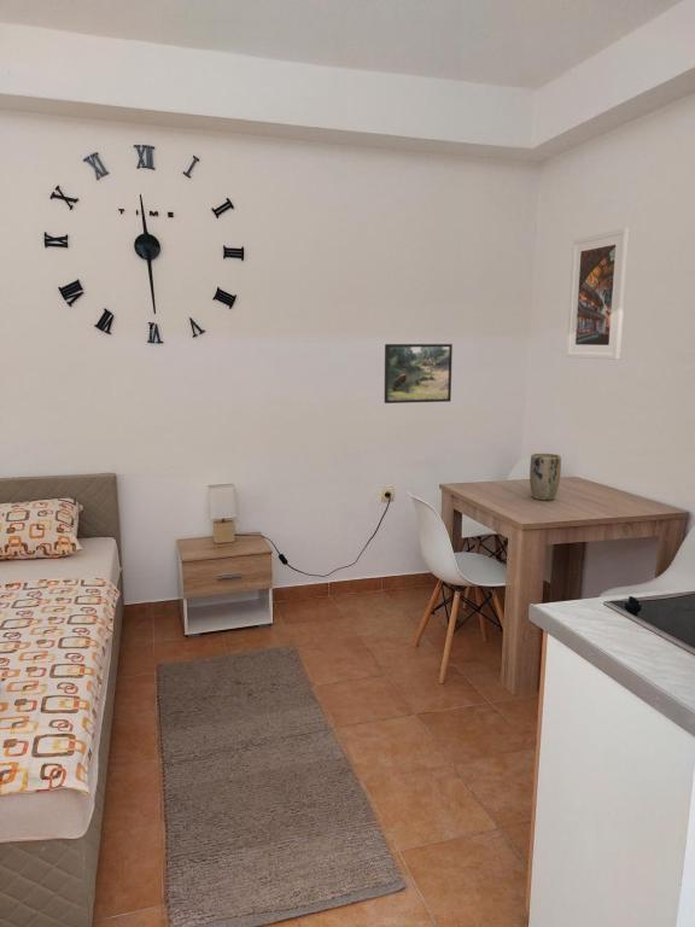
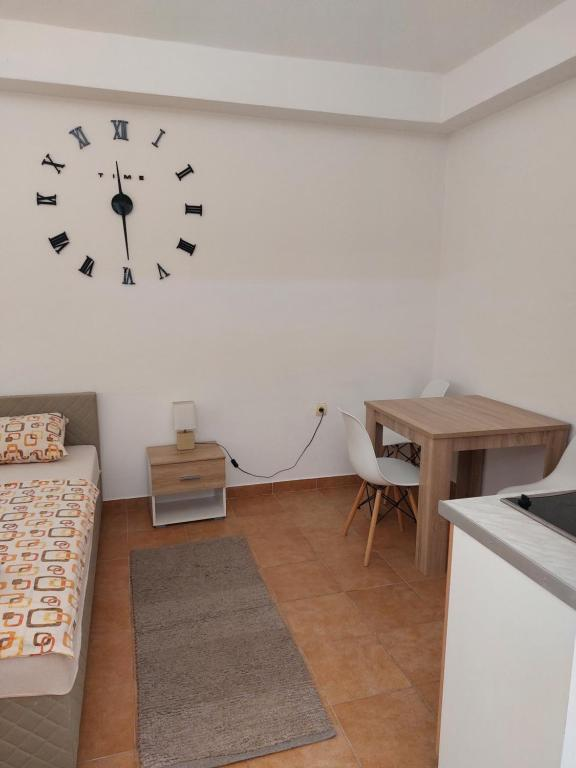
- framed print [384,343,454,404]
- plant pot [528,453,562,502]
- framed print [565,227,631,361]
